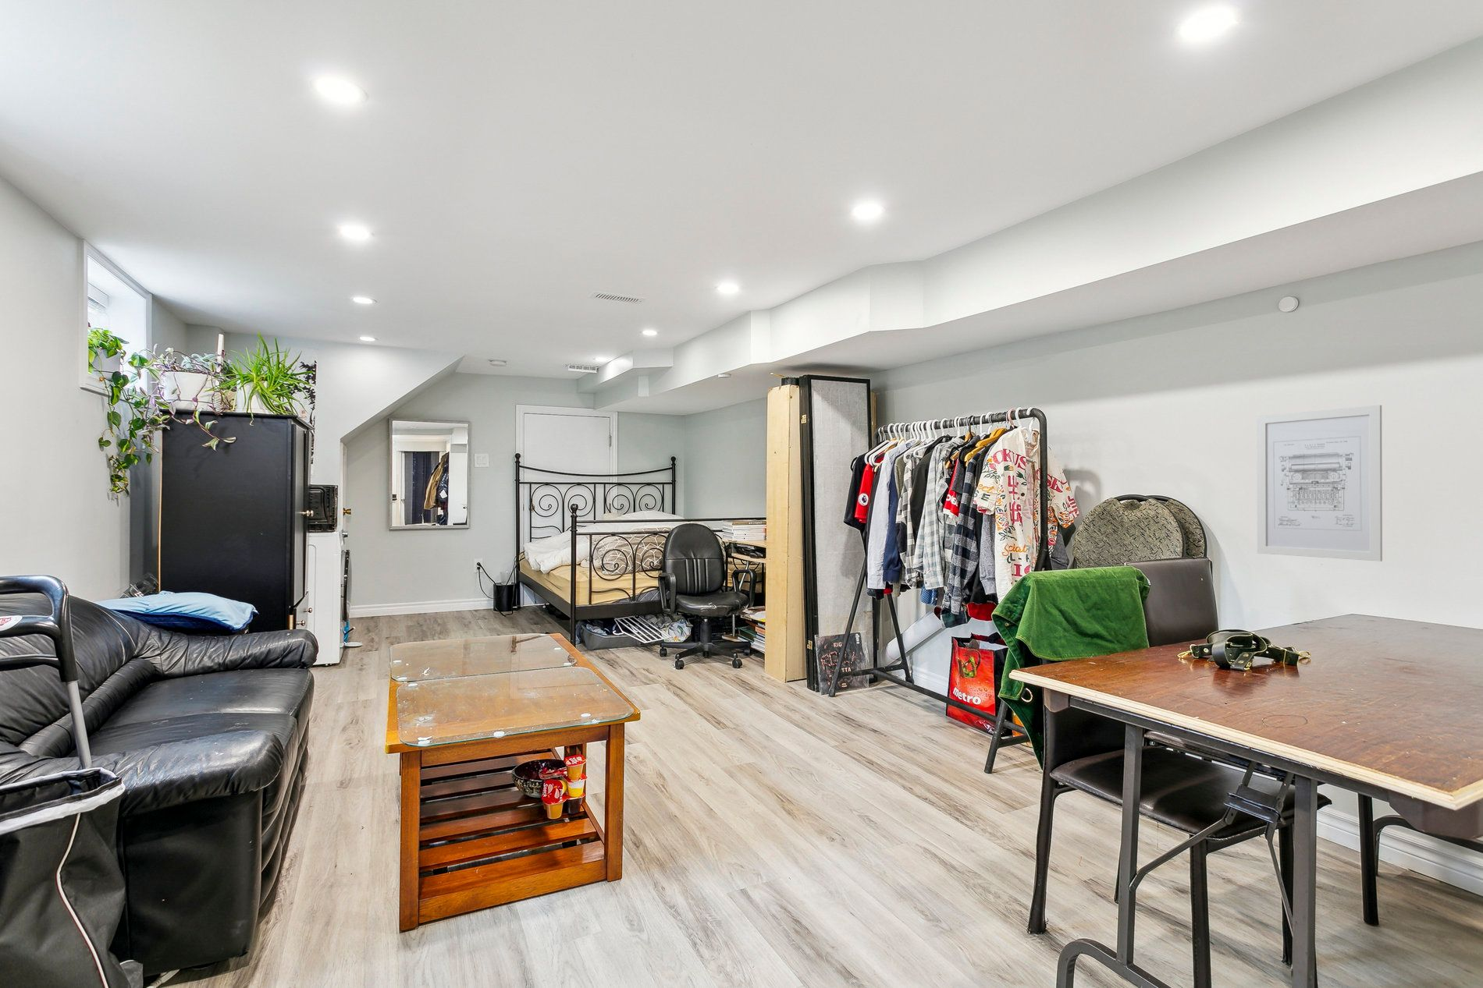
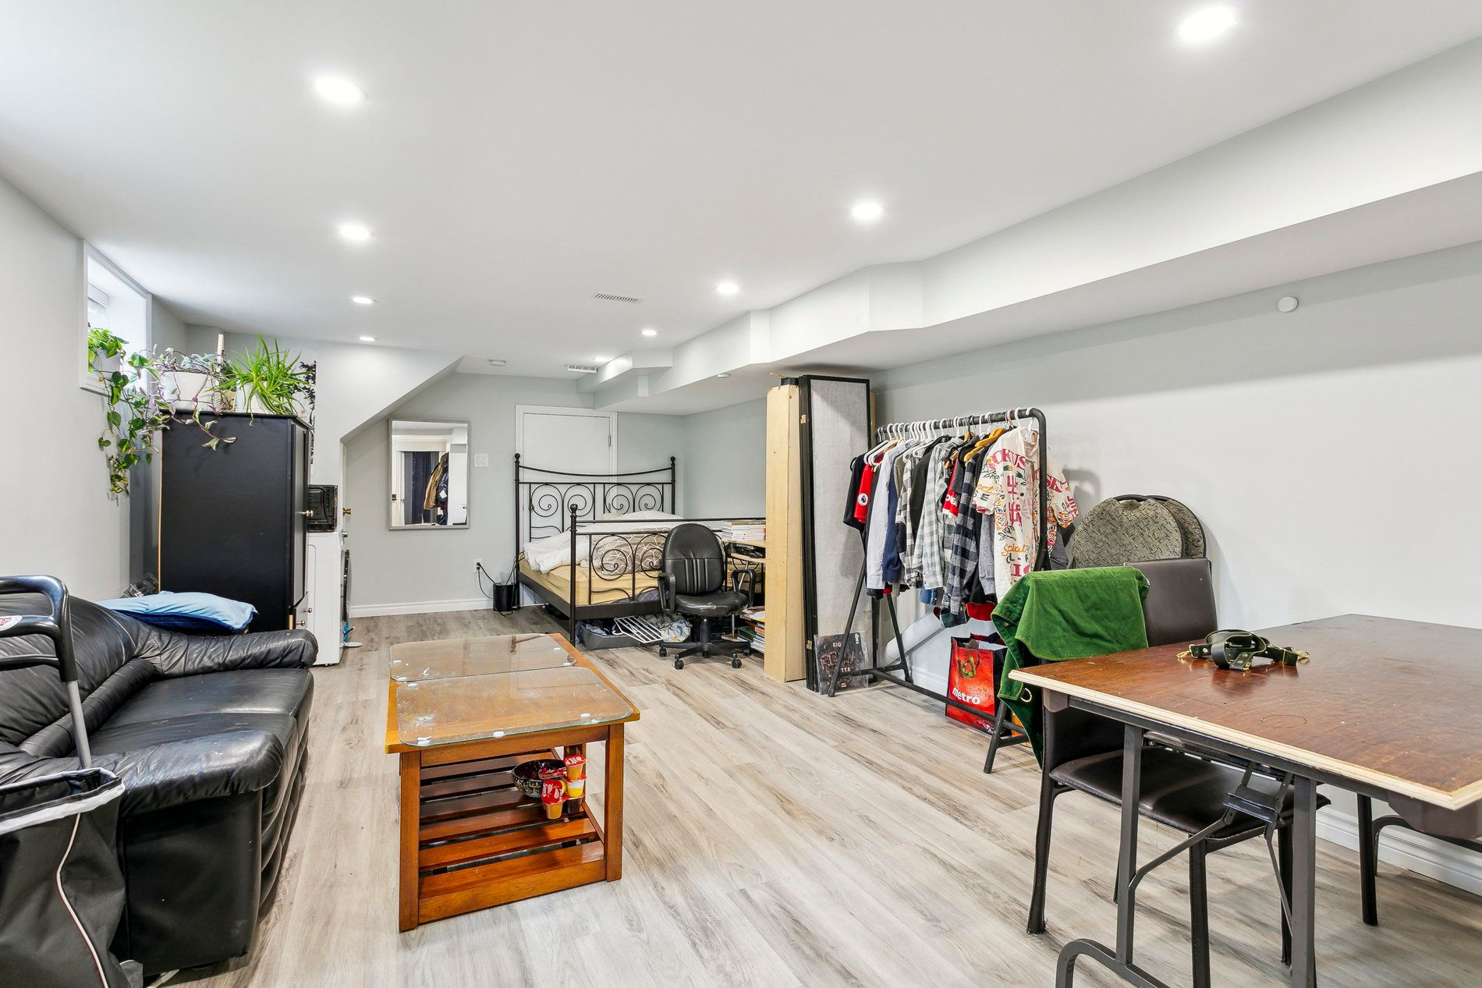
- wall art [1256,405,1383,562]
